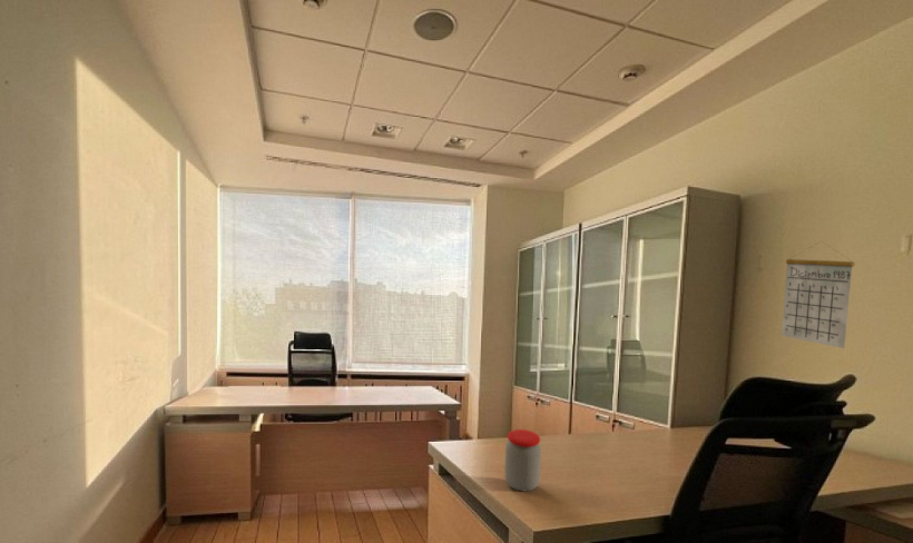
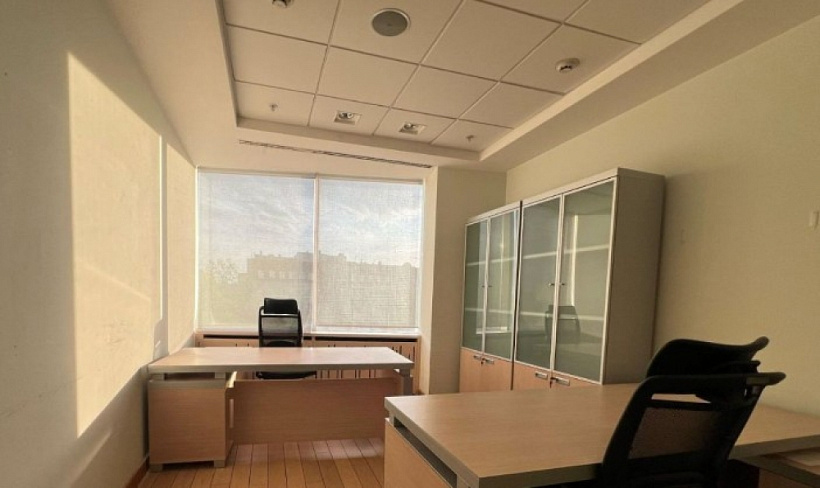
- calendar [781,240,855,349]
- jar [503,428,542,492]
